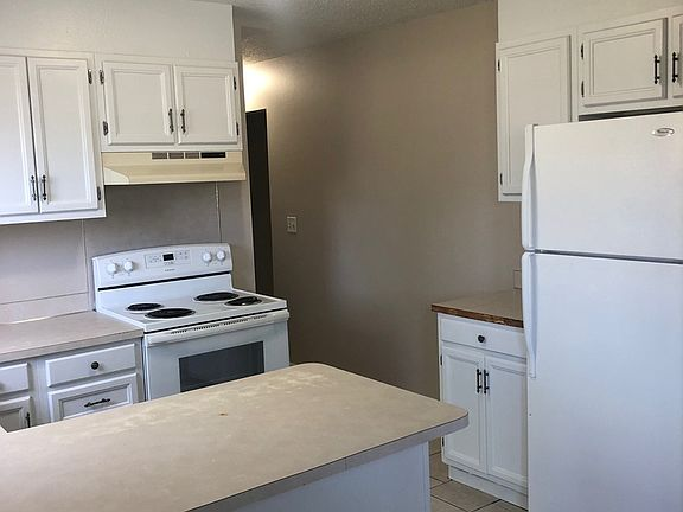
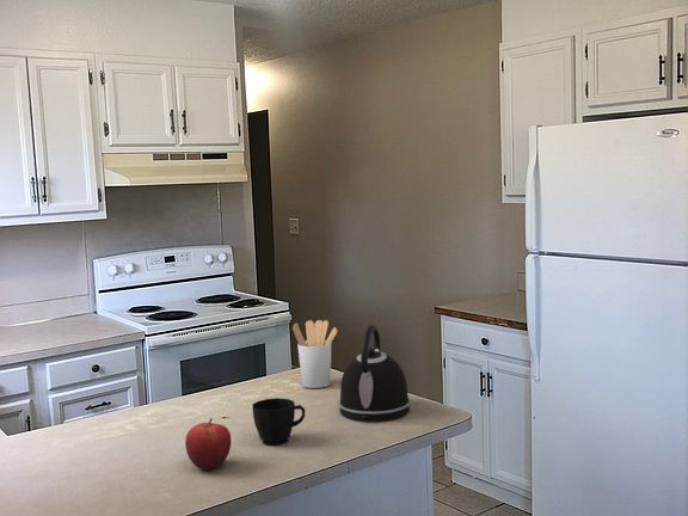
+ fruit [184,417,232,471]
+ cup [251,397,306,446]
+ kettle [337,324,412,422]
+ utensil holder [291,319,339,389]
